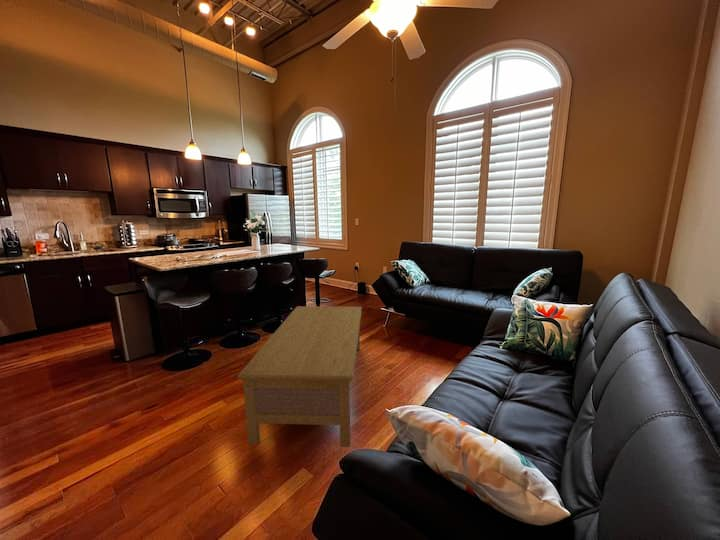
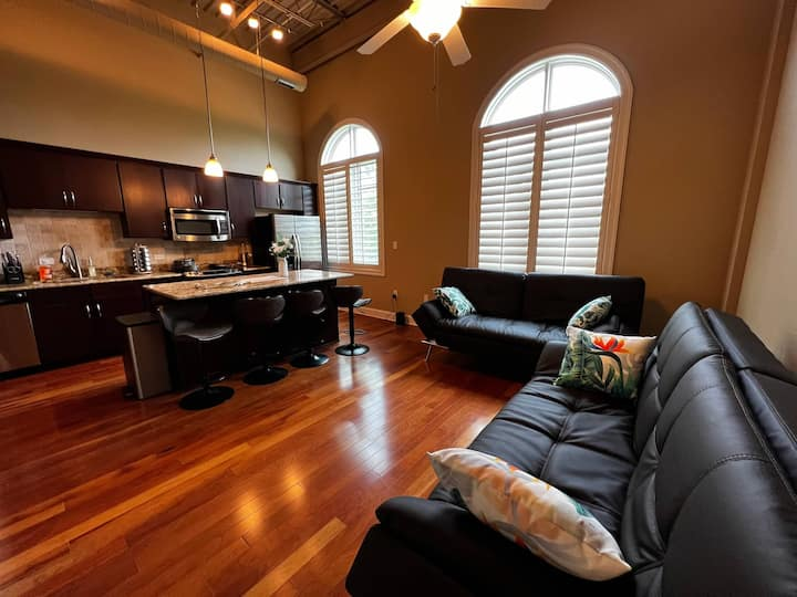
- coffee table [236,305,363,448]
